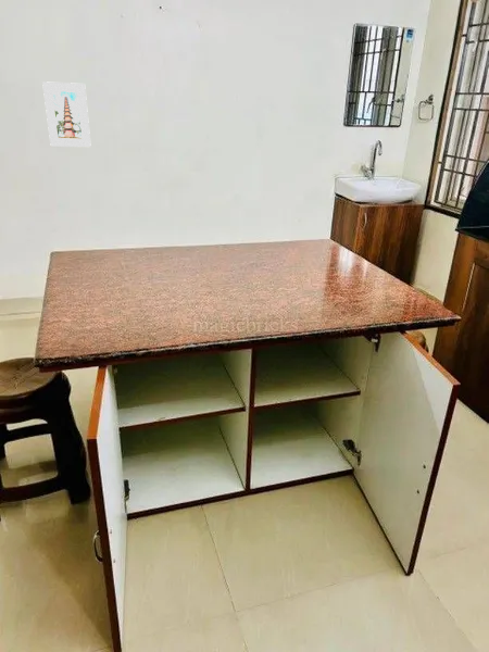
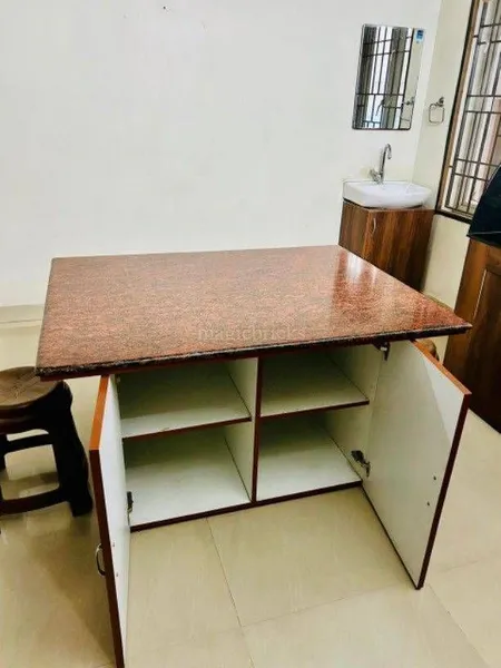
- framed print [41,80,92,148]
